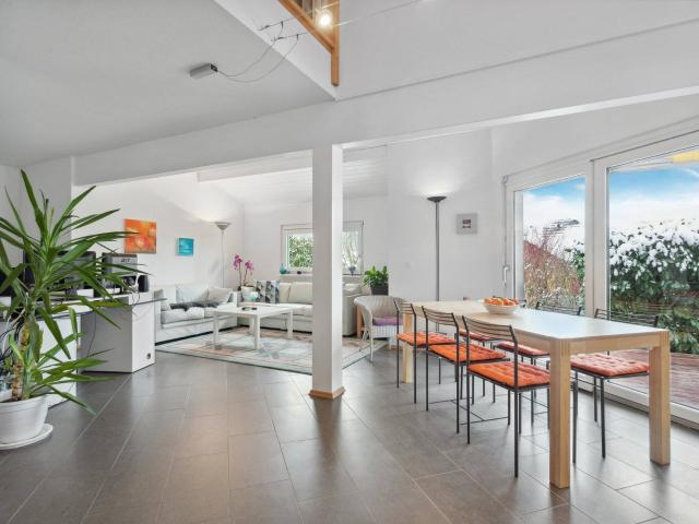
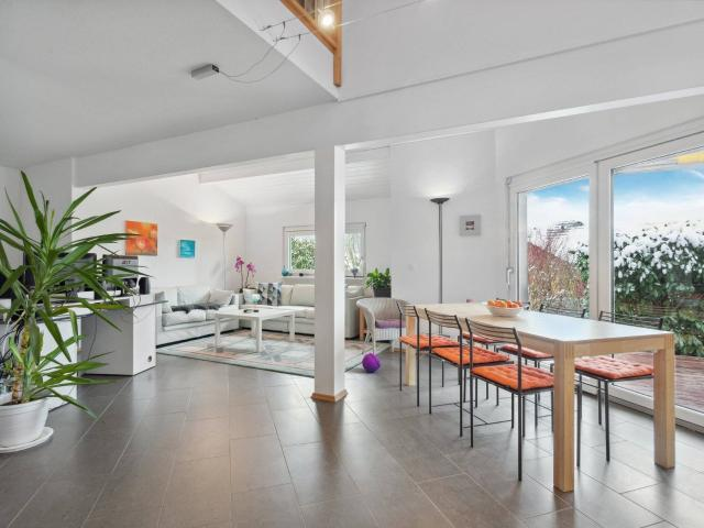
+ ball [361,352,382,373]
